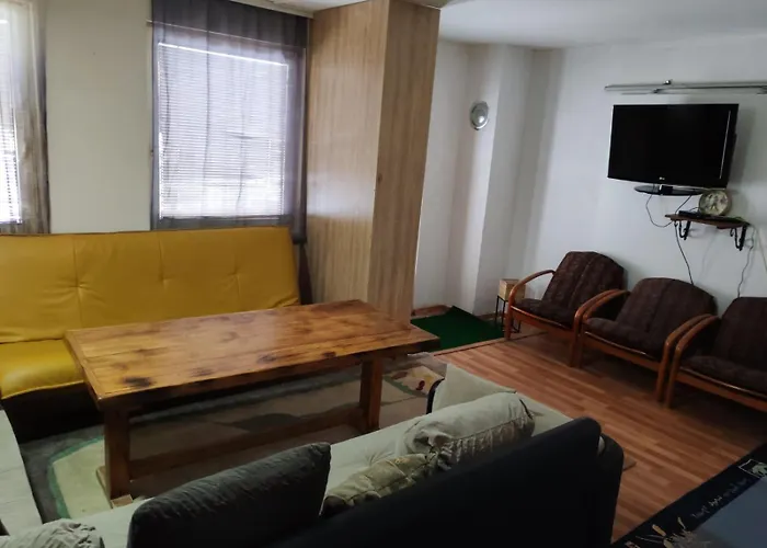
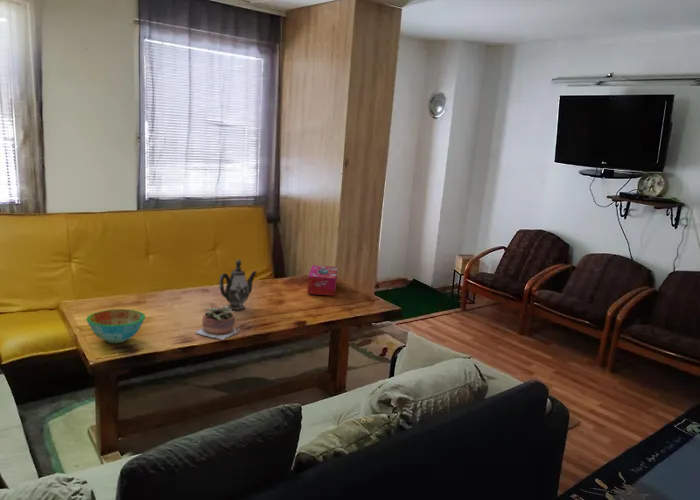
+ teapot [218,259,258,311]
+ tissue box [306,264,339,297]
+ succulent plant [194,305,241,341]
+ bowl [85,308,146,344]
